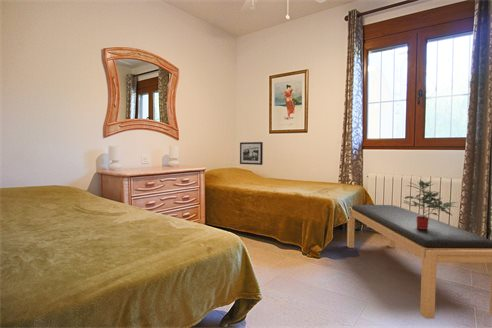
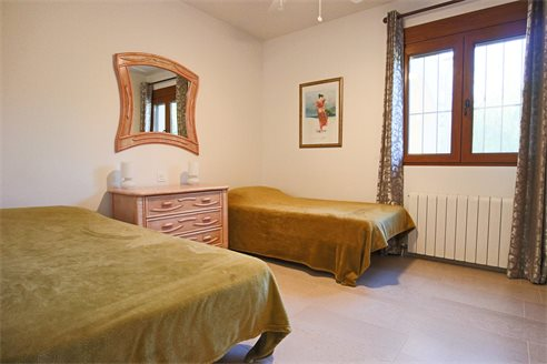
- bench [346,204,492,319]
- picture frame [239,141,264,166]
- potted plant [402,180,457,229]
